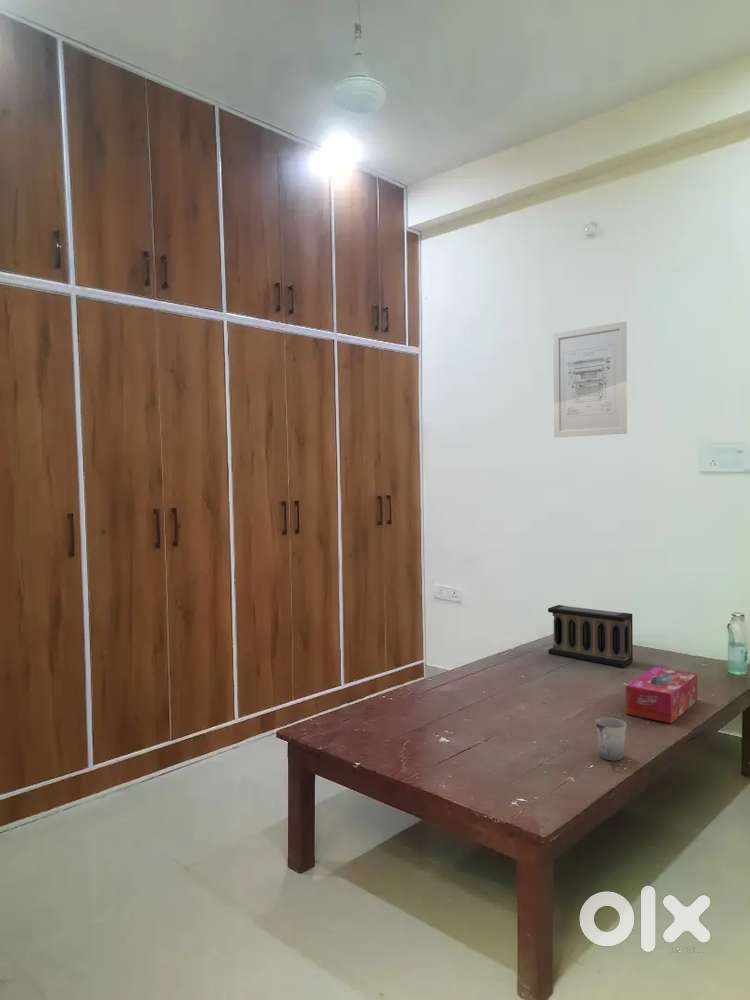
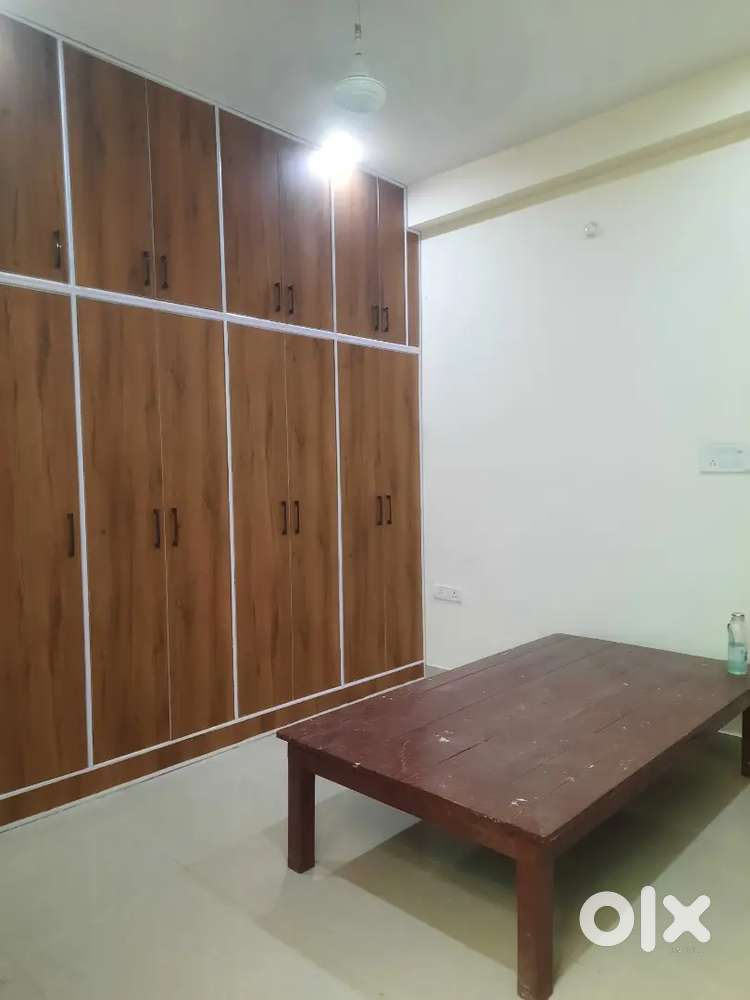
- tissue box [625,666,698,724]
- wall art [552,320,628,438]
- cup [595,717,627,761]
- speaker [547,604,634,668]
